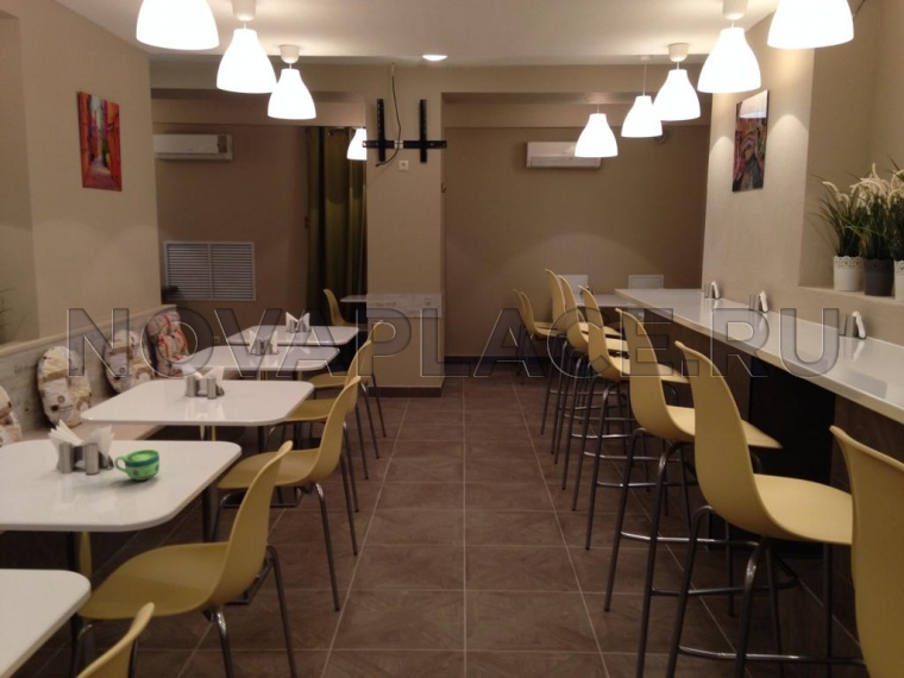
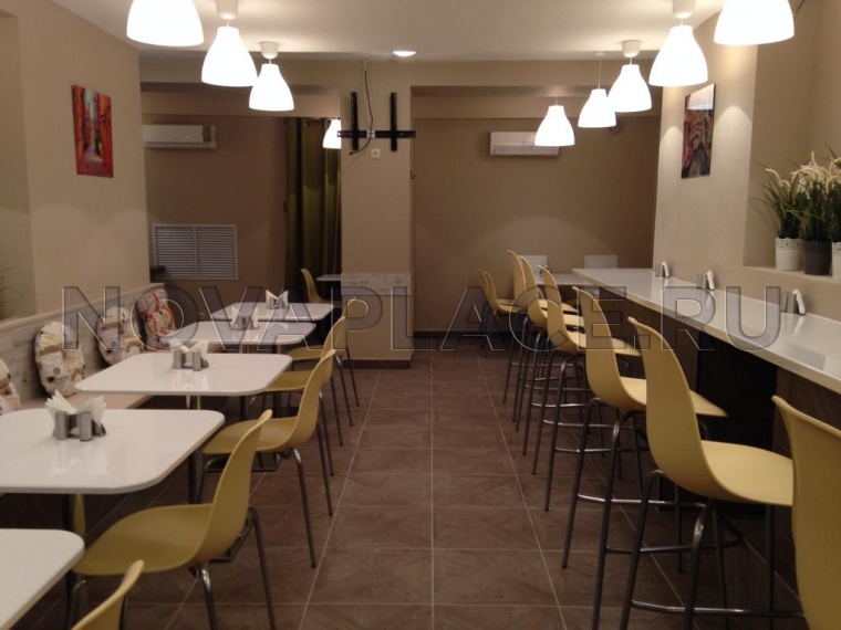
- cup [113,448,161,482]
